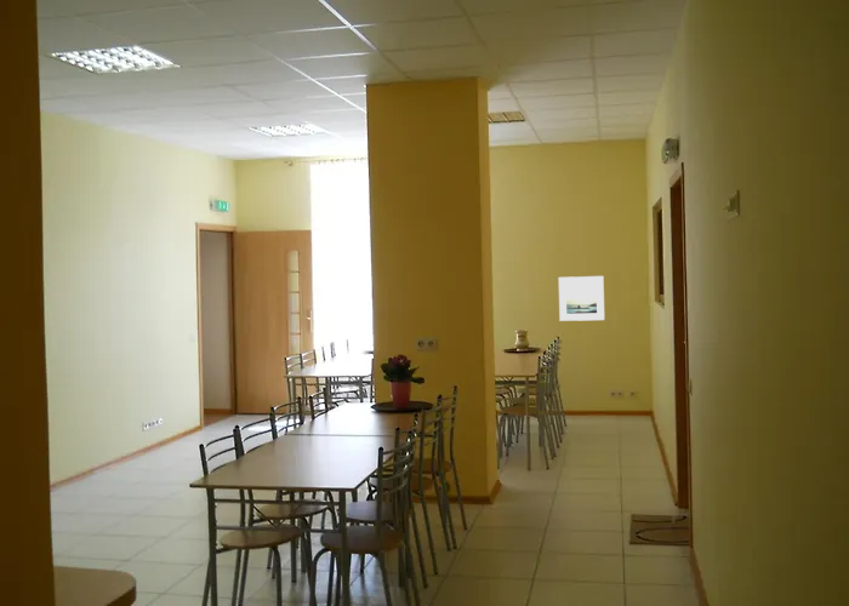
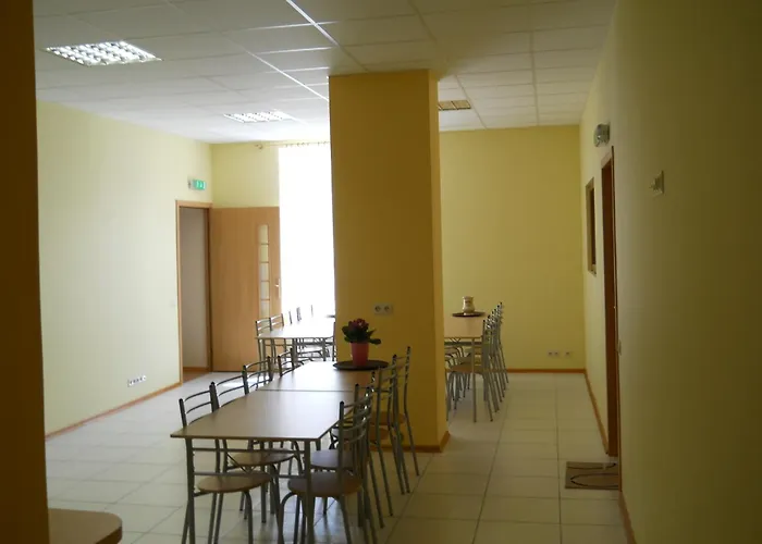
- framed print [558,275,605,322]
